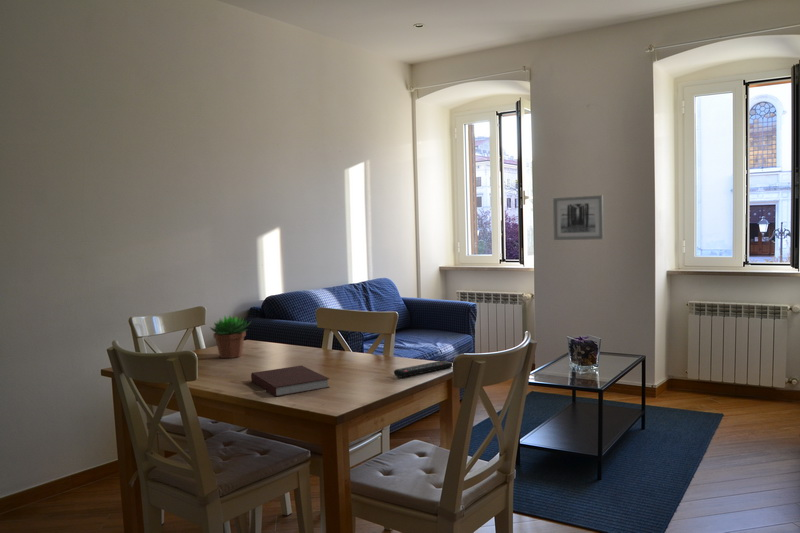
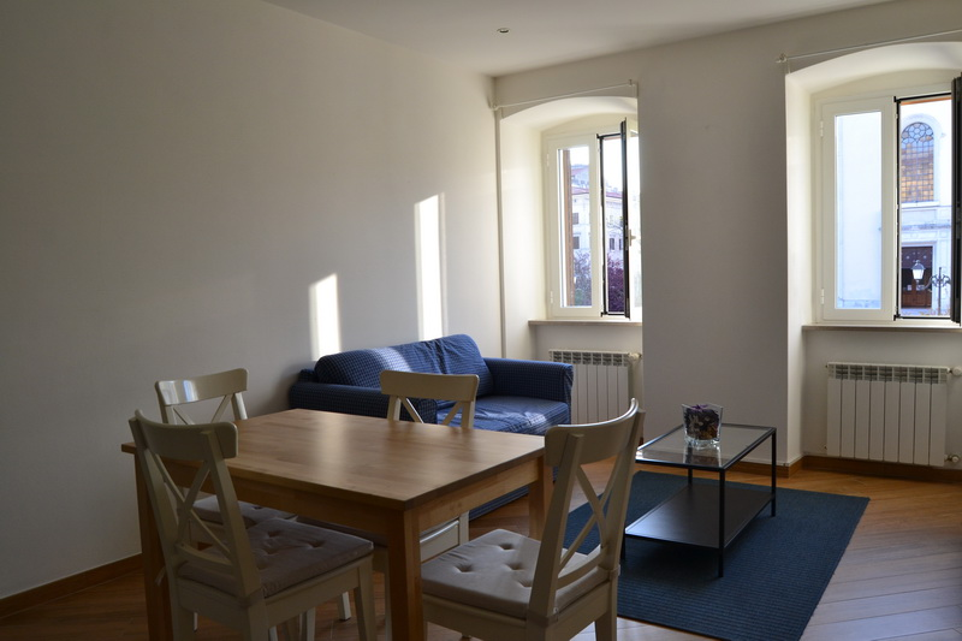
- wall art [552,195,604,241]
- remote control [393,360,454,378]
- notebook [250,365,330,398]
- succulent plant [209,314,252,359]
